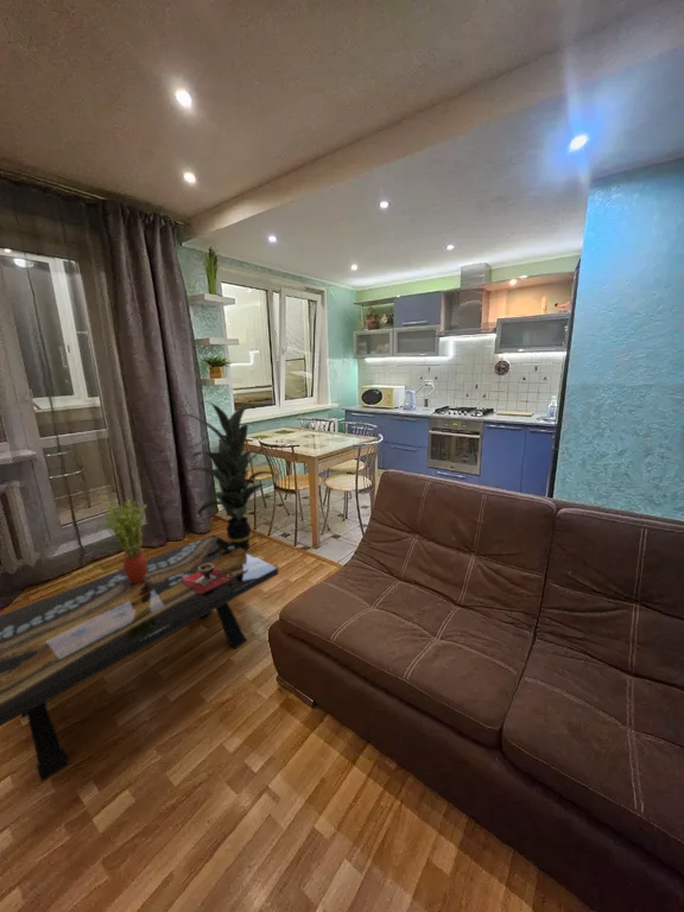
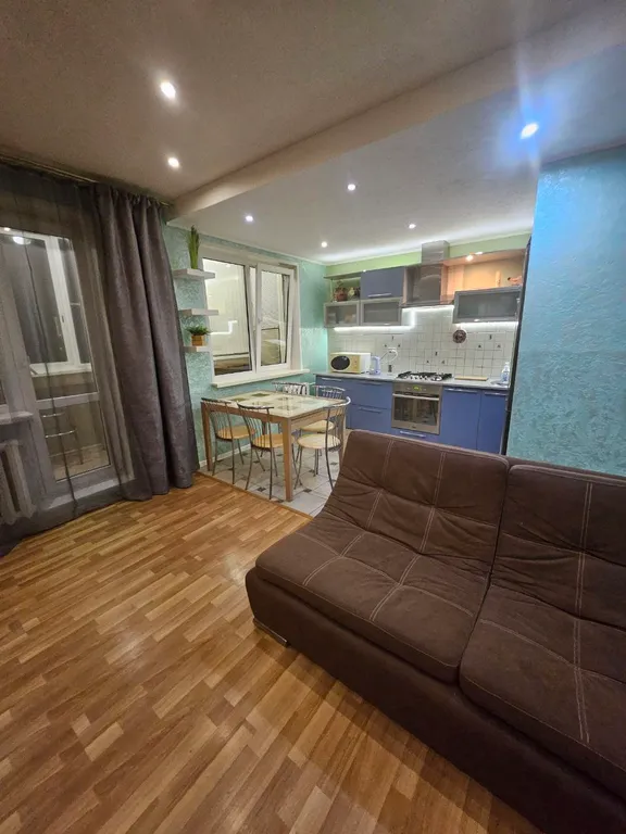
- indoor plant [179,400,280,551]
- potted plant [99,495,148,583]
- coffee table [0,533,279,783]
- decorative bowl [182,563,233,594]
